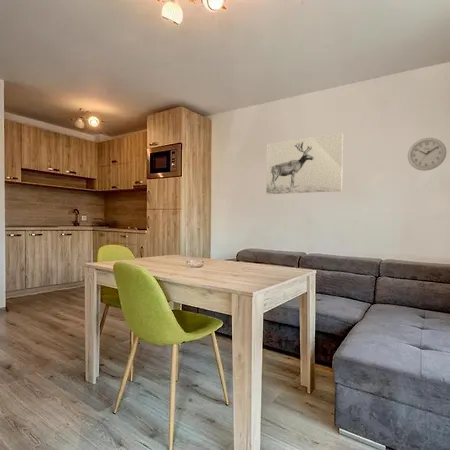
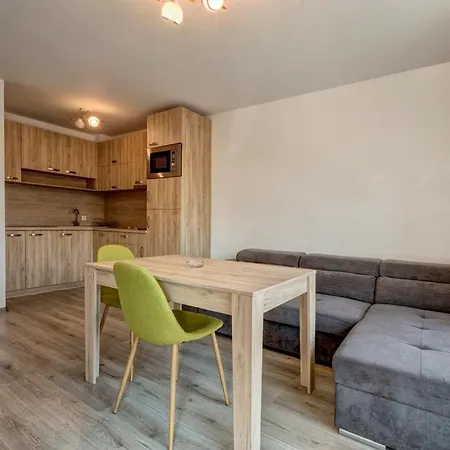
- wall clock [407,137,447,172]
- wall art [265,132,344,195]
